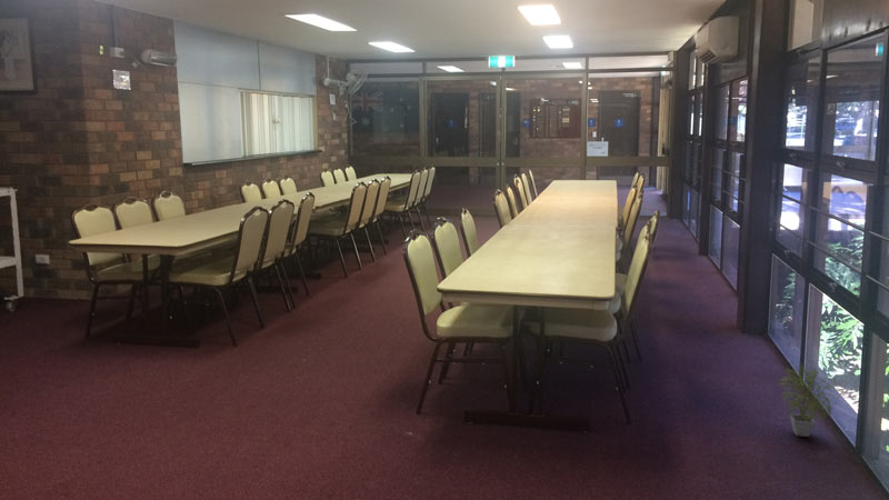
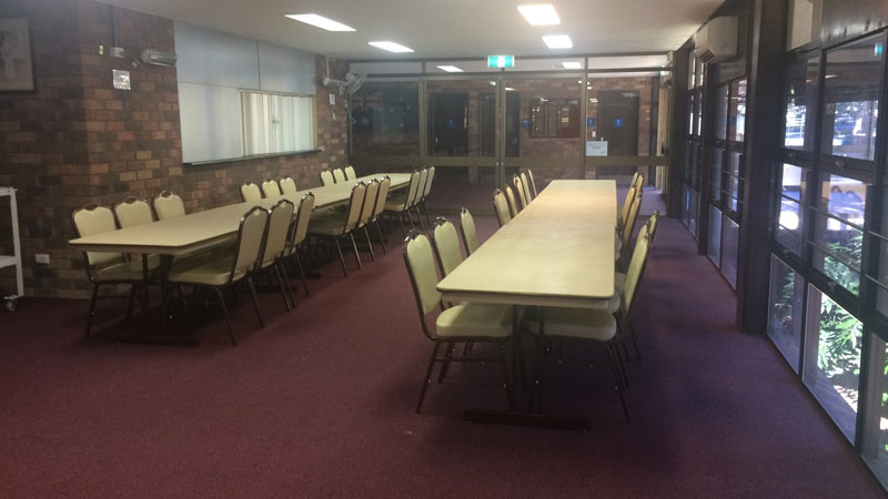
- potted plant [778,361,849,438]
